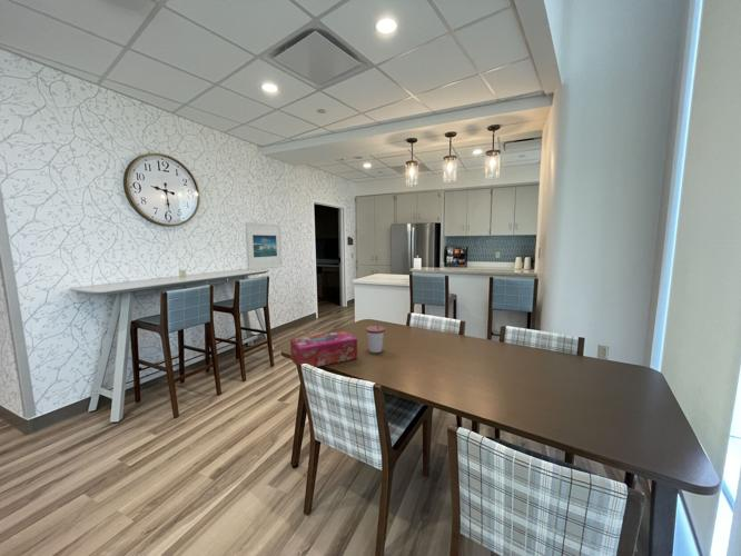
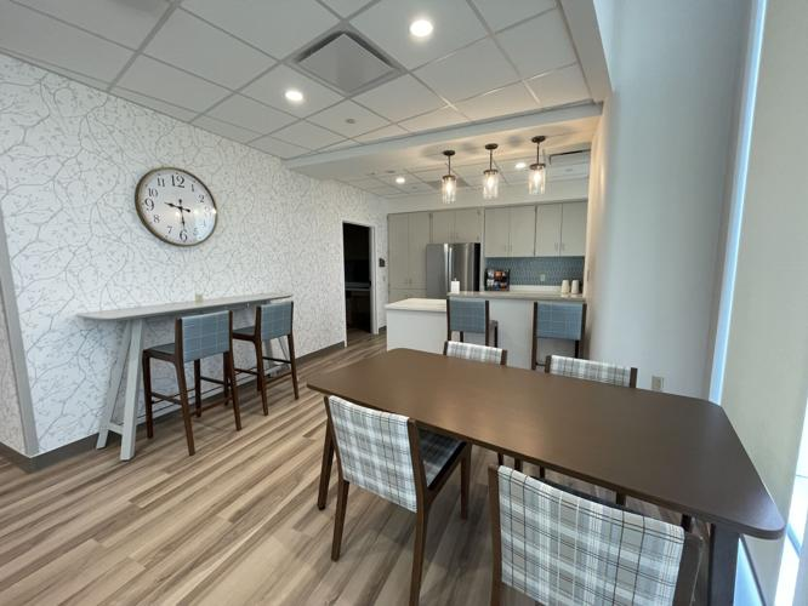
- cup [365,321,386,354]
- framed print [245,221,284,271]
- tissue box [289,330,358,371]
